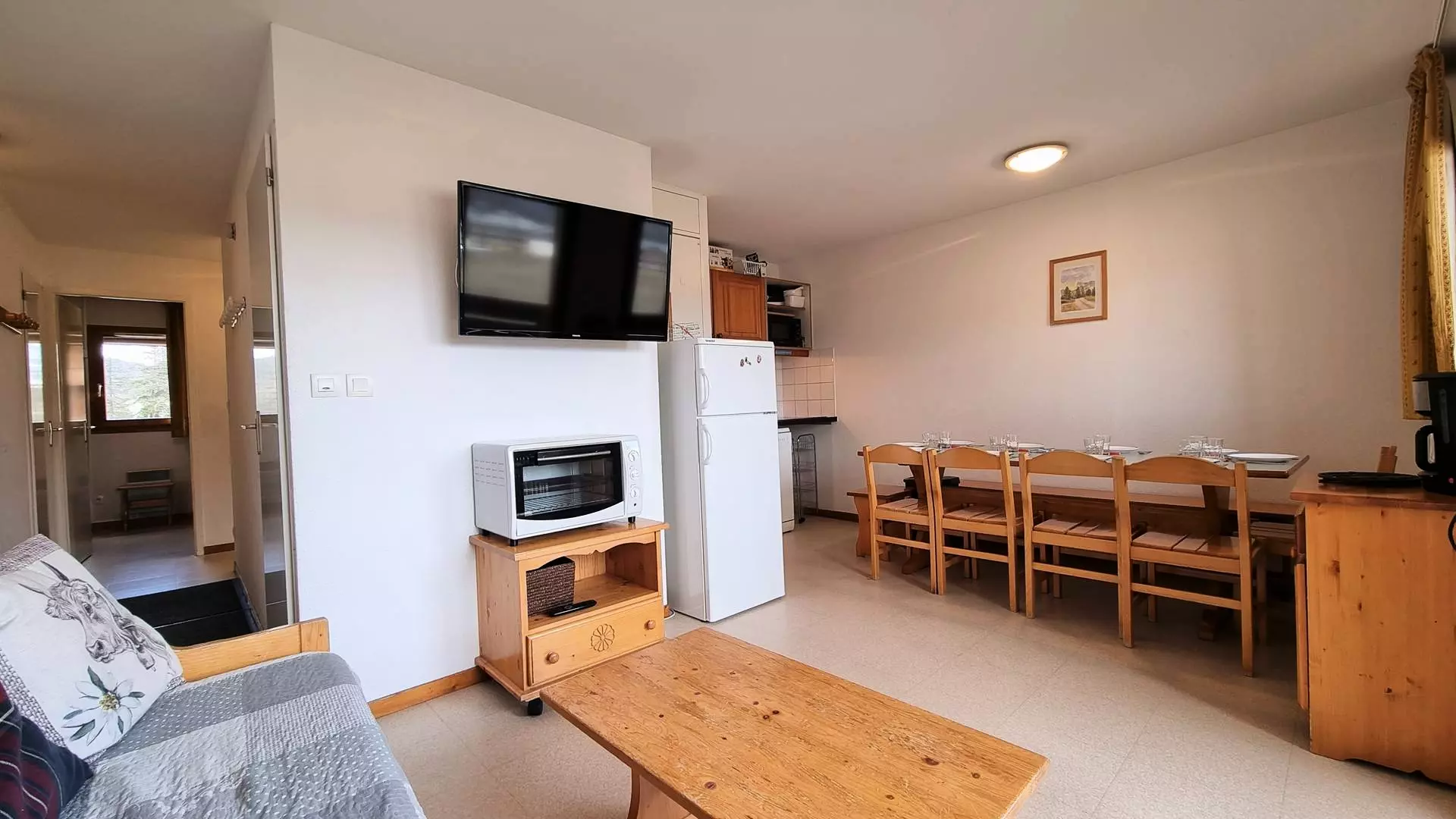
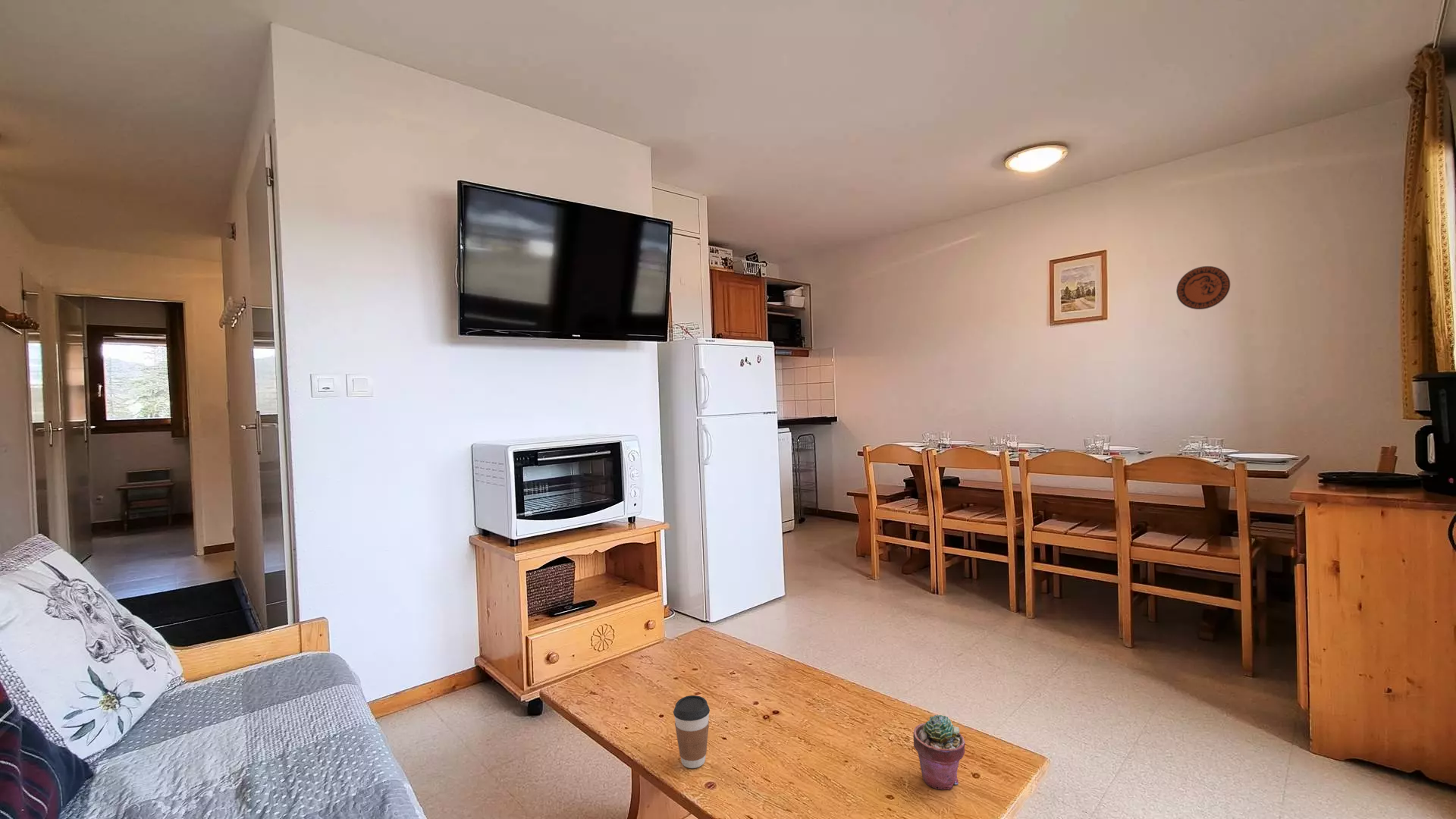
+ coffee cup [673,695,711,769]
+ decorative plate [1175,265,1231,310]
+ potted succulent [912,714,966,790]
